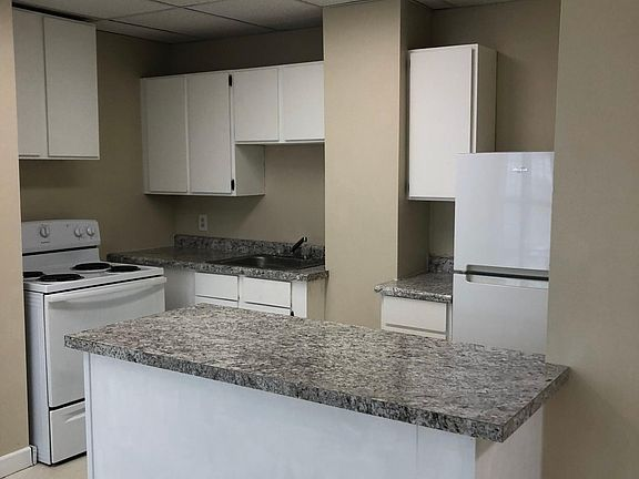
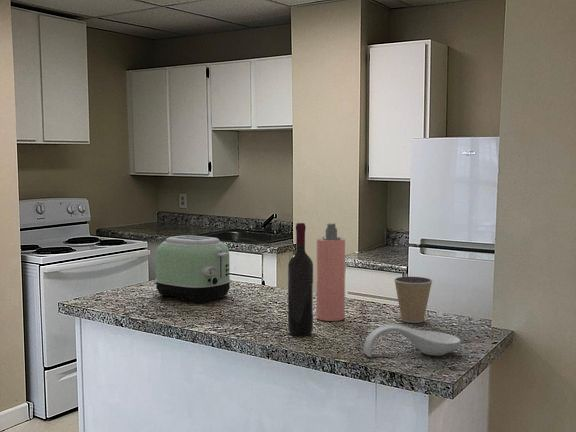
+ wine bottle [287,222,314,337]
+ toaster [154,235,232,303]
+ spray bottle [315,222,346,322]
+ spoon rest [363,323,462,358]
+ coffee cup [393,276,433,324]
